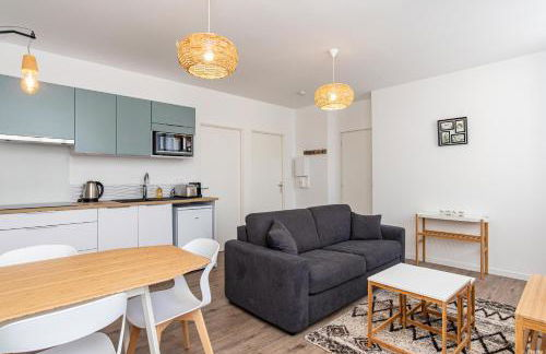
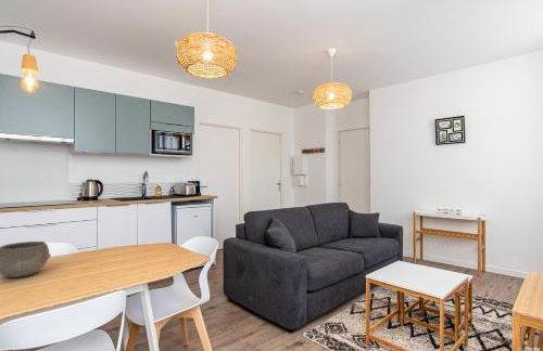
+ bowl [0,240,52,278]
